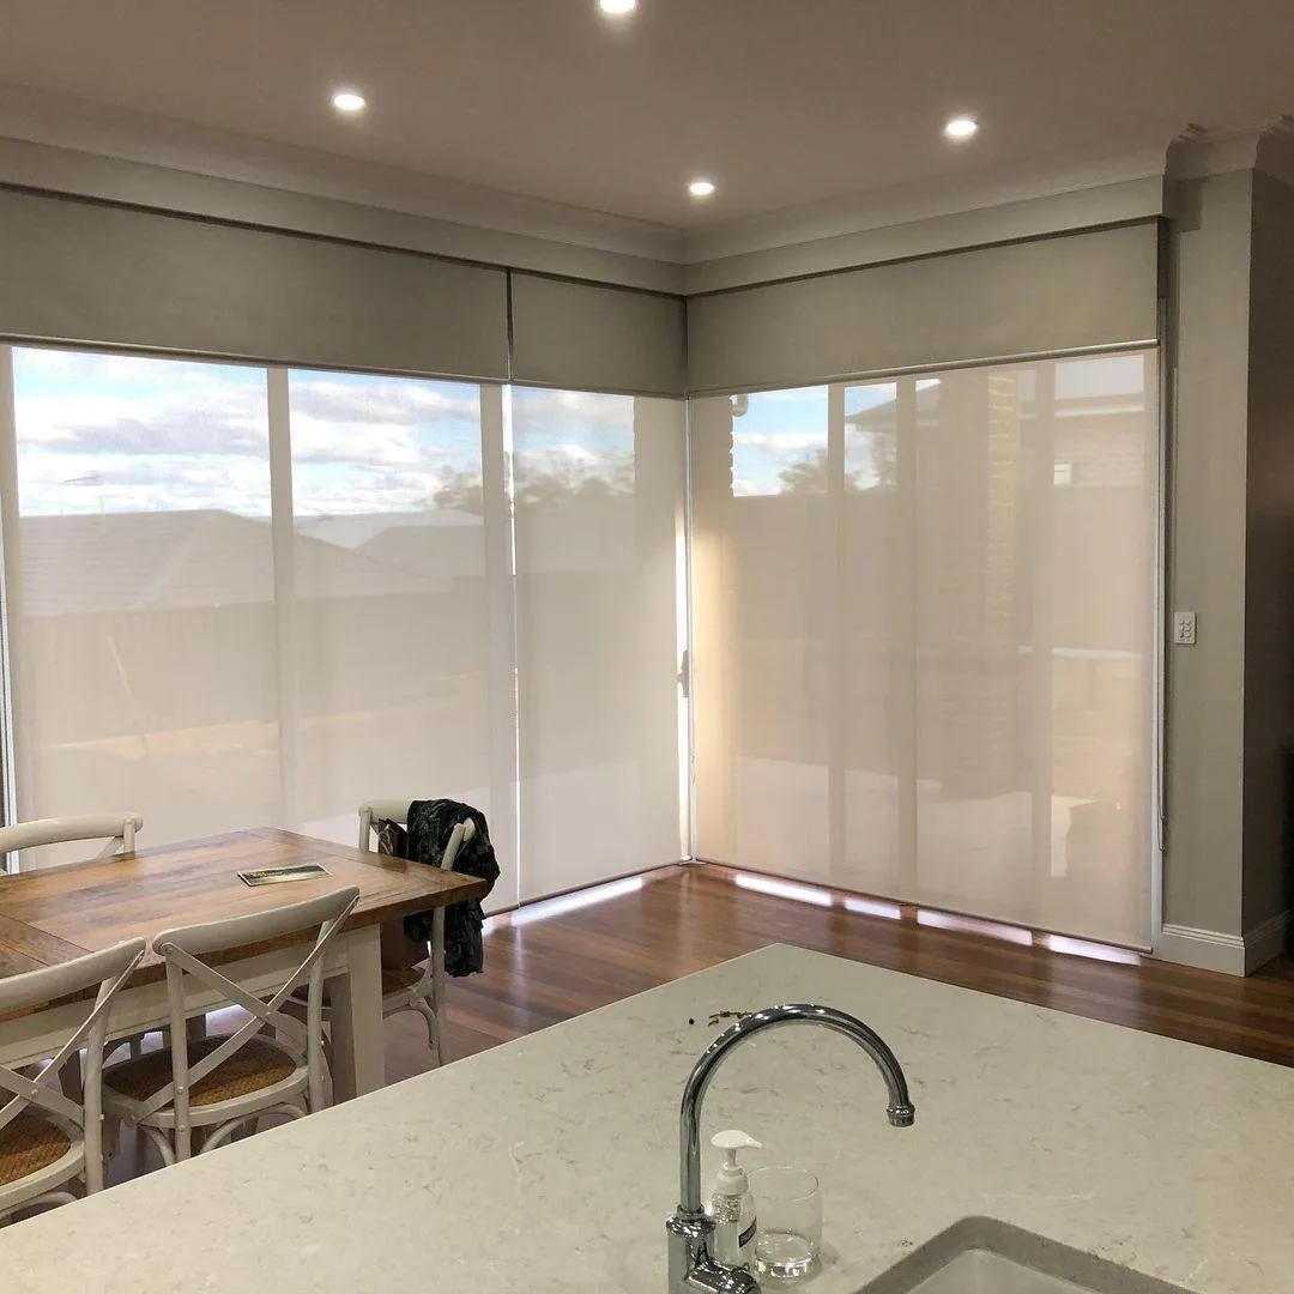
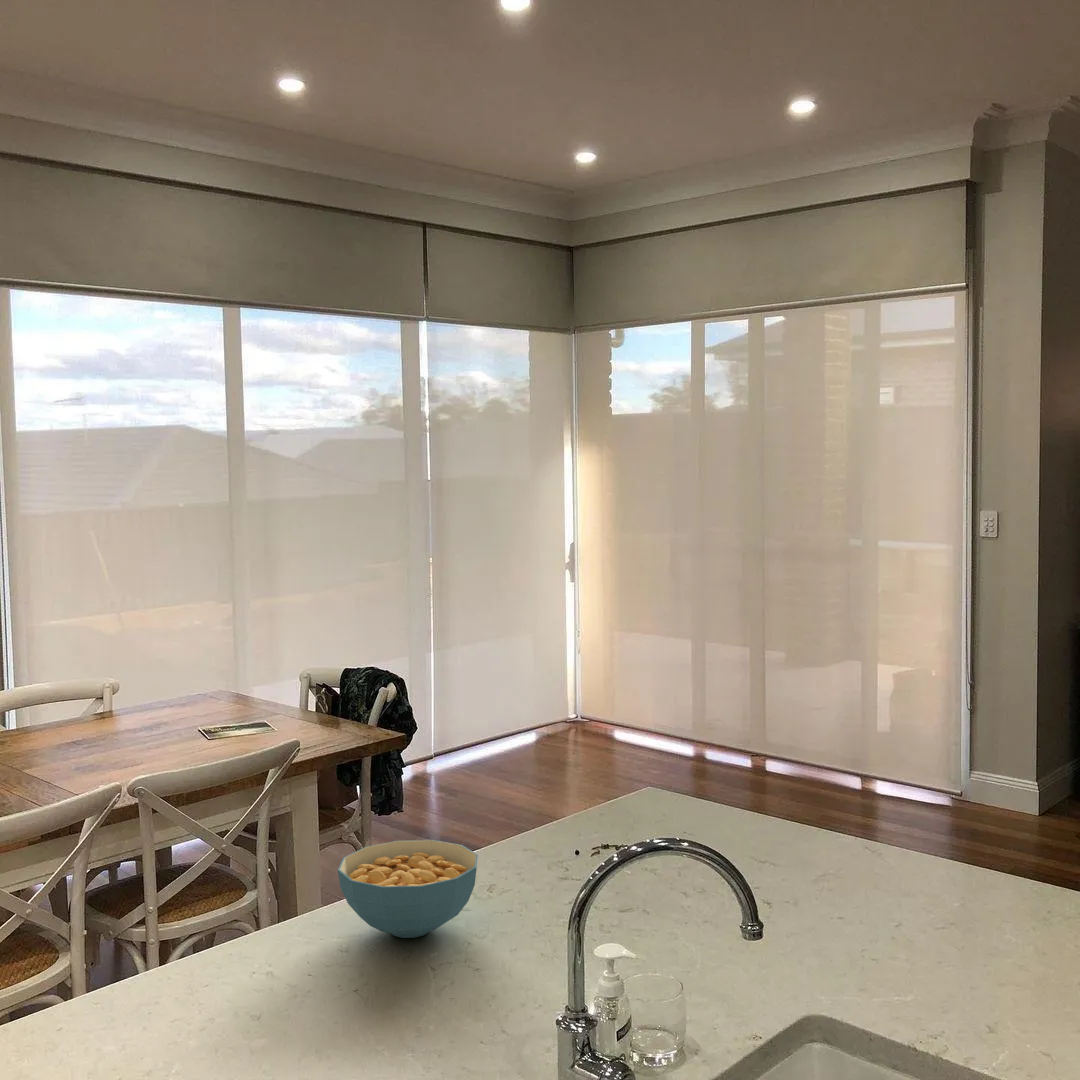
+ cereal bowl [337,839,479,939]
